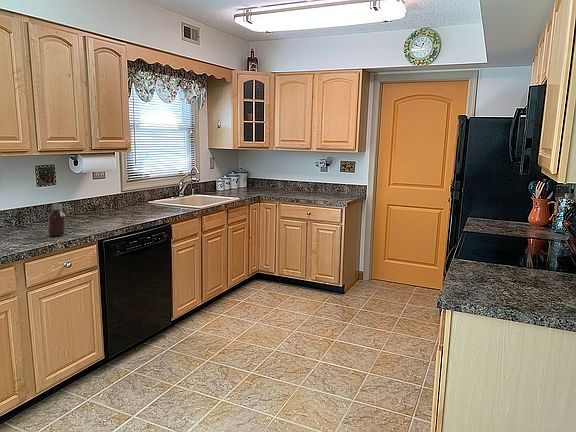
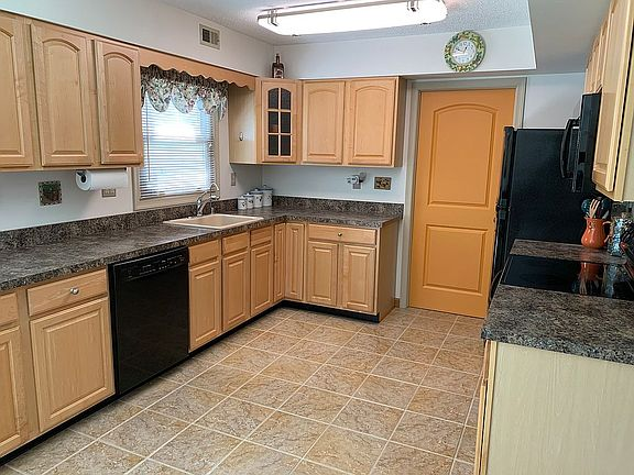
- bottle [47,203,66,237]
